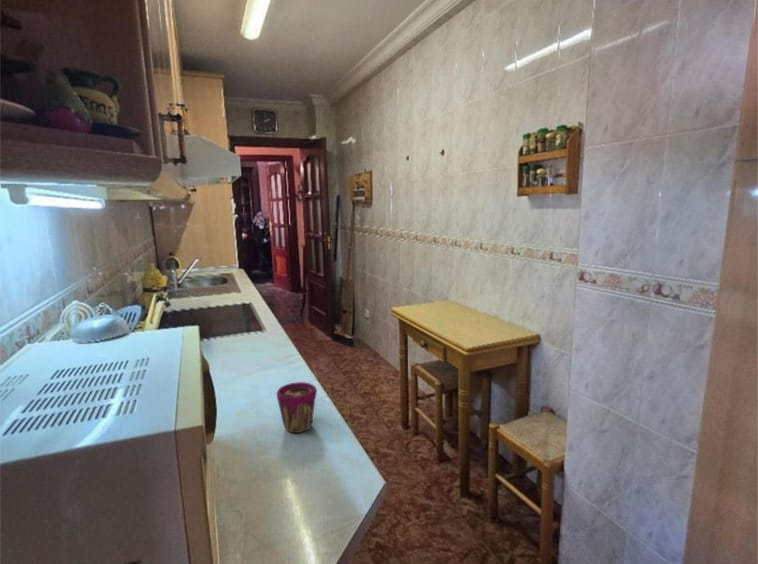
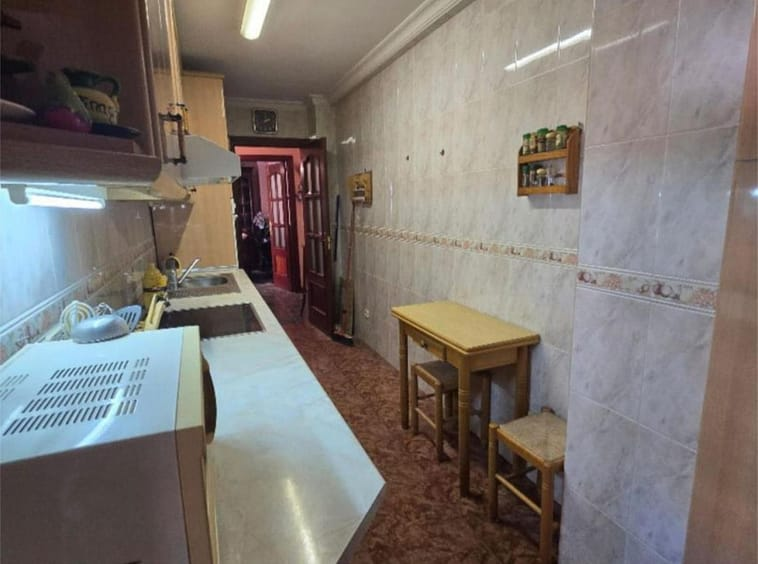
- cup [276,381,318,434]
